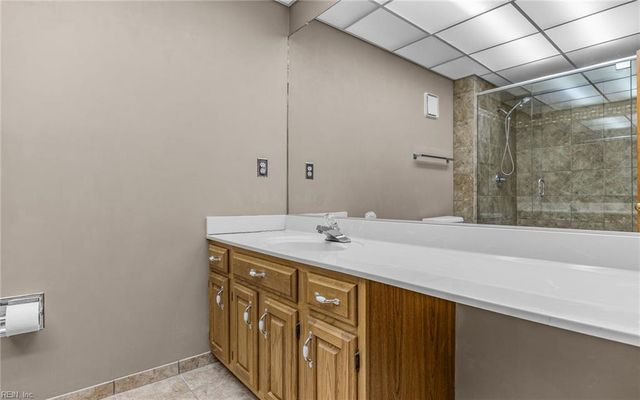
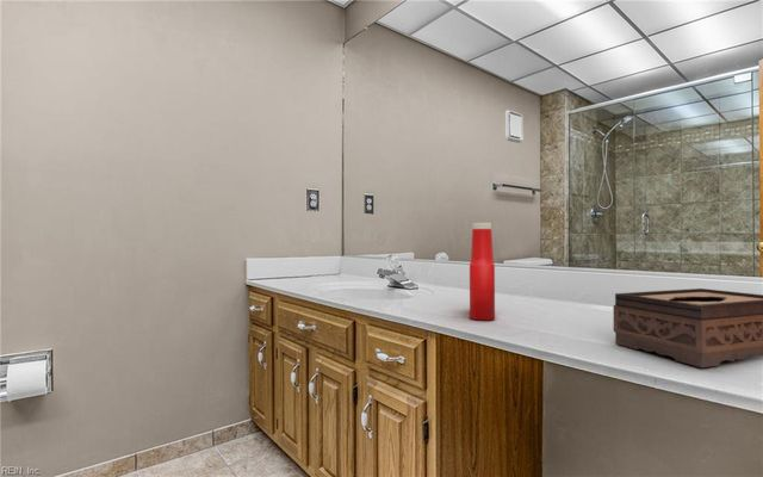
+ soap bottle [469,222,496,322]
+ tissue box [613,287,763,368]
